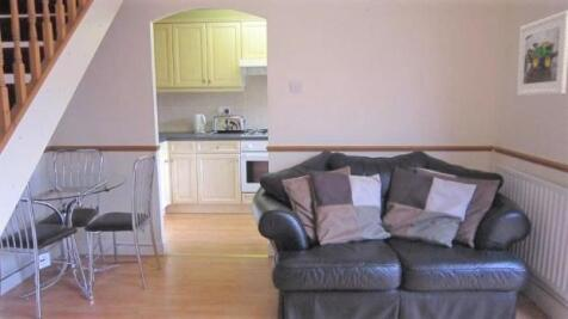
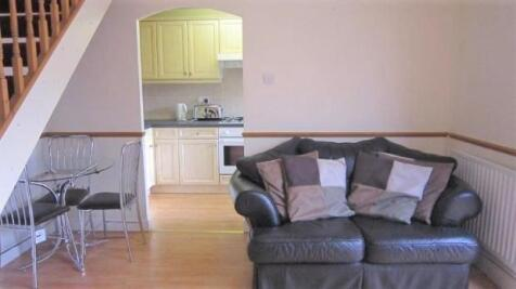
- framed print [515,10,568,97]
